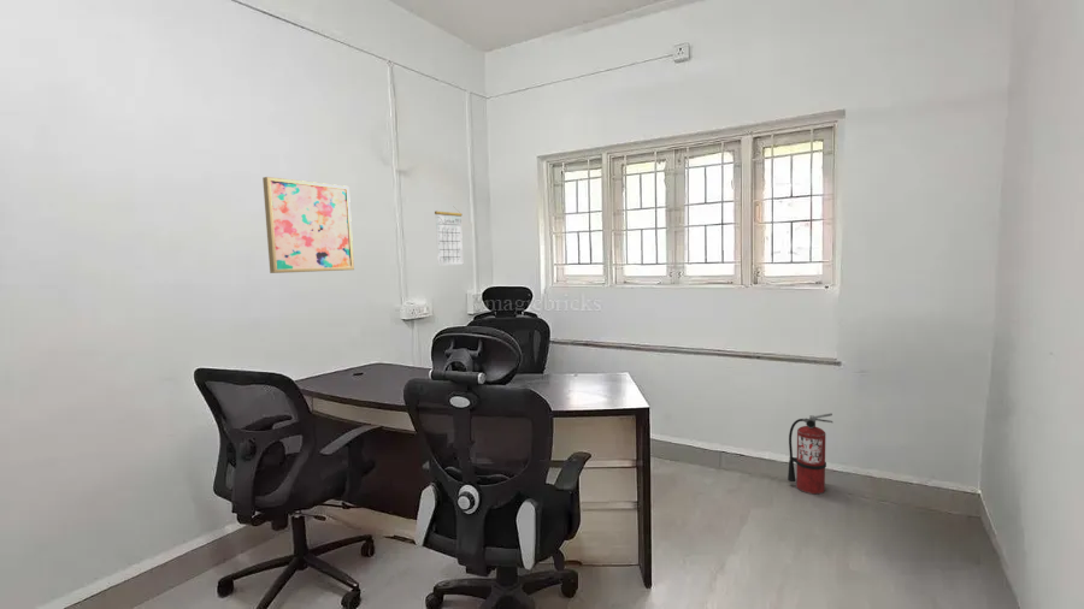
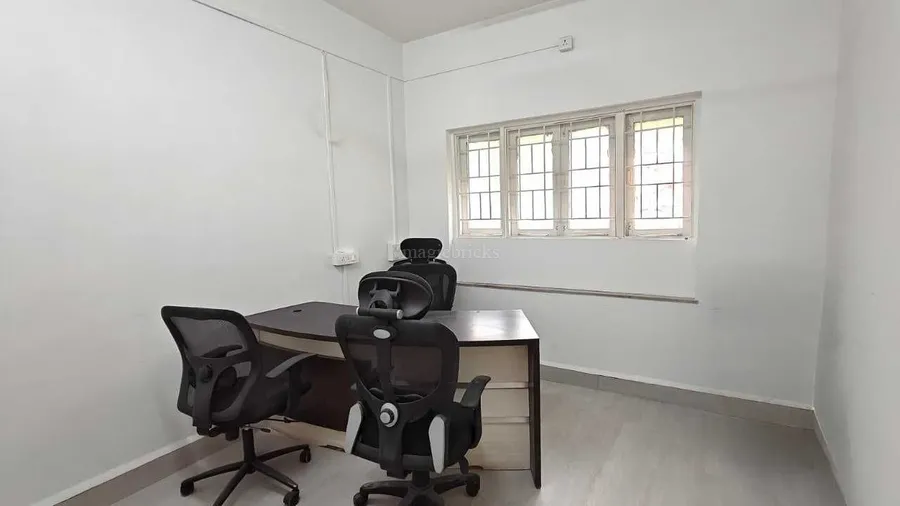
- wall art [261,176,355,274]
- calendar [434,207,464,266]
- fire extinguisher [787,412,833,495]
